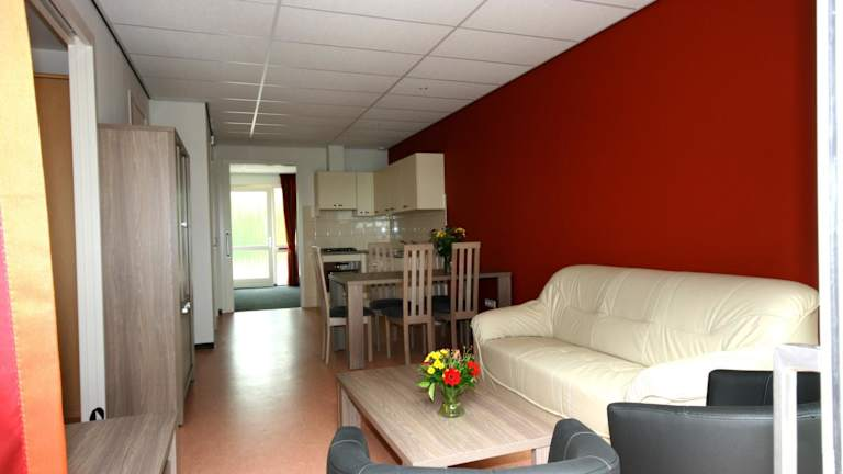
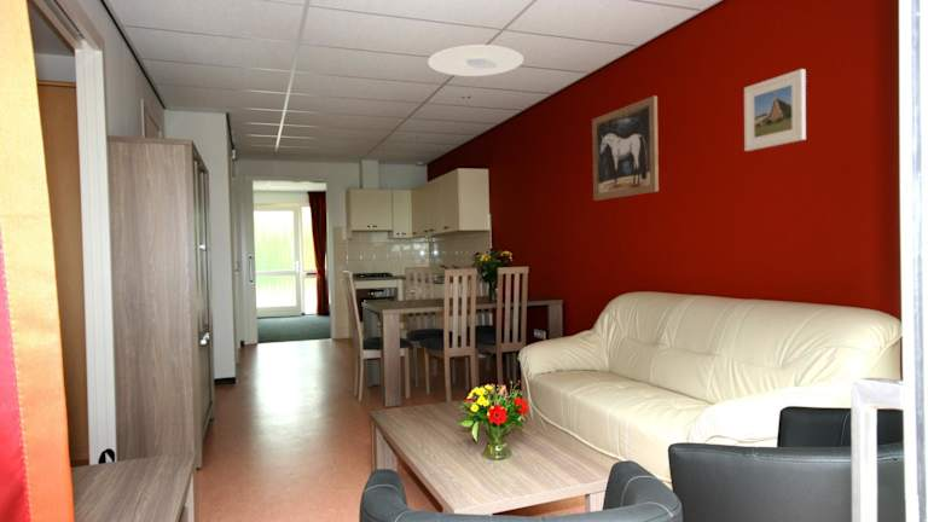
+ wall art [591,94,660,202]
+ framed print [743,68,807,152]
+ ceiling light [427,44,524,77]
